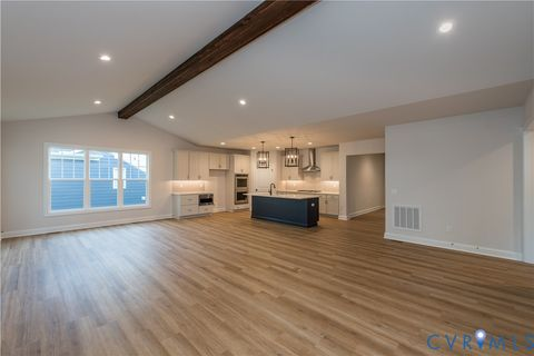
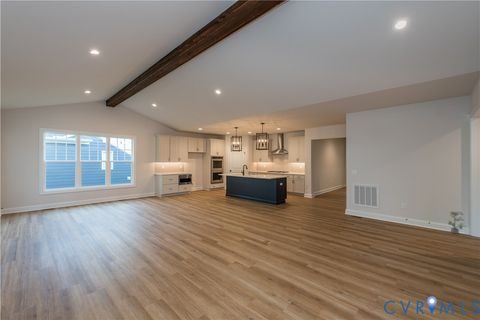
+ potted plant [447,210,466,235]
